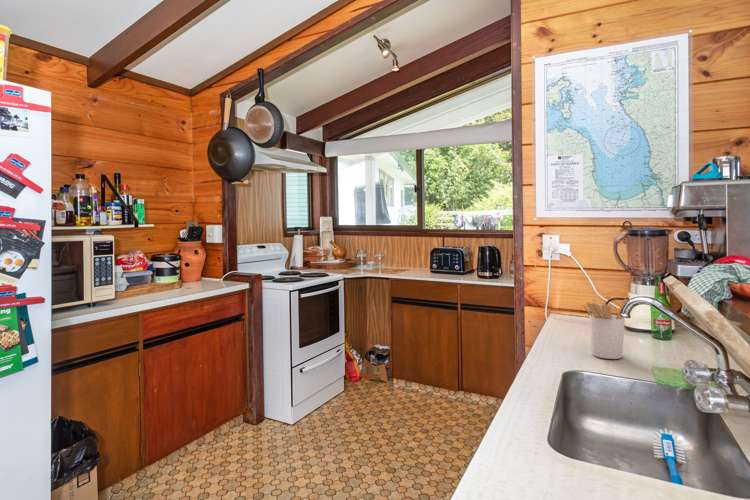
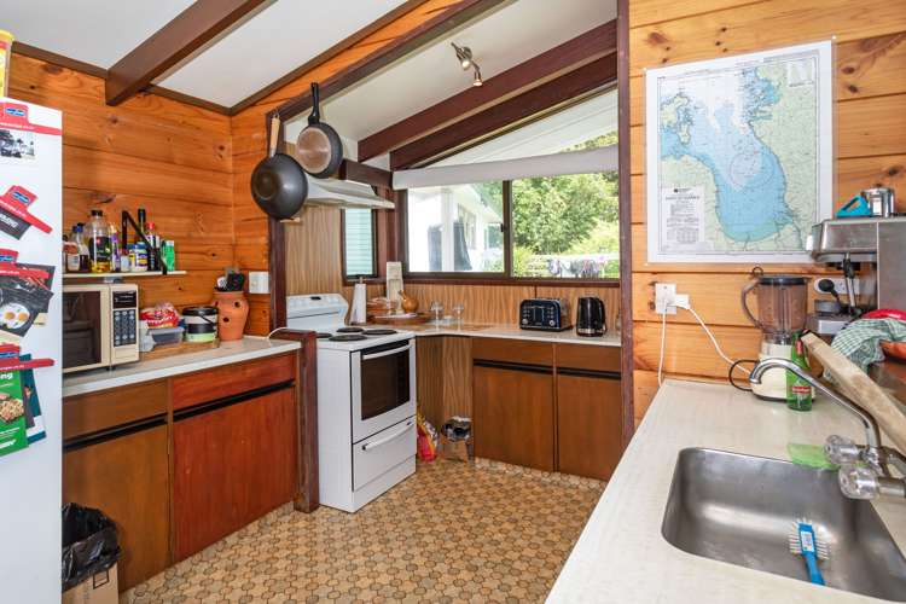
- utensil holder [582,298,630,360]
